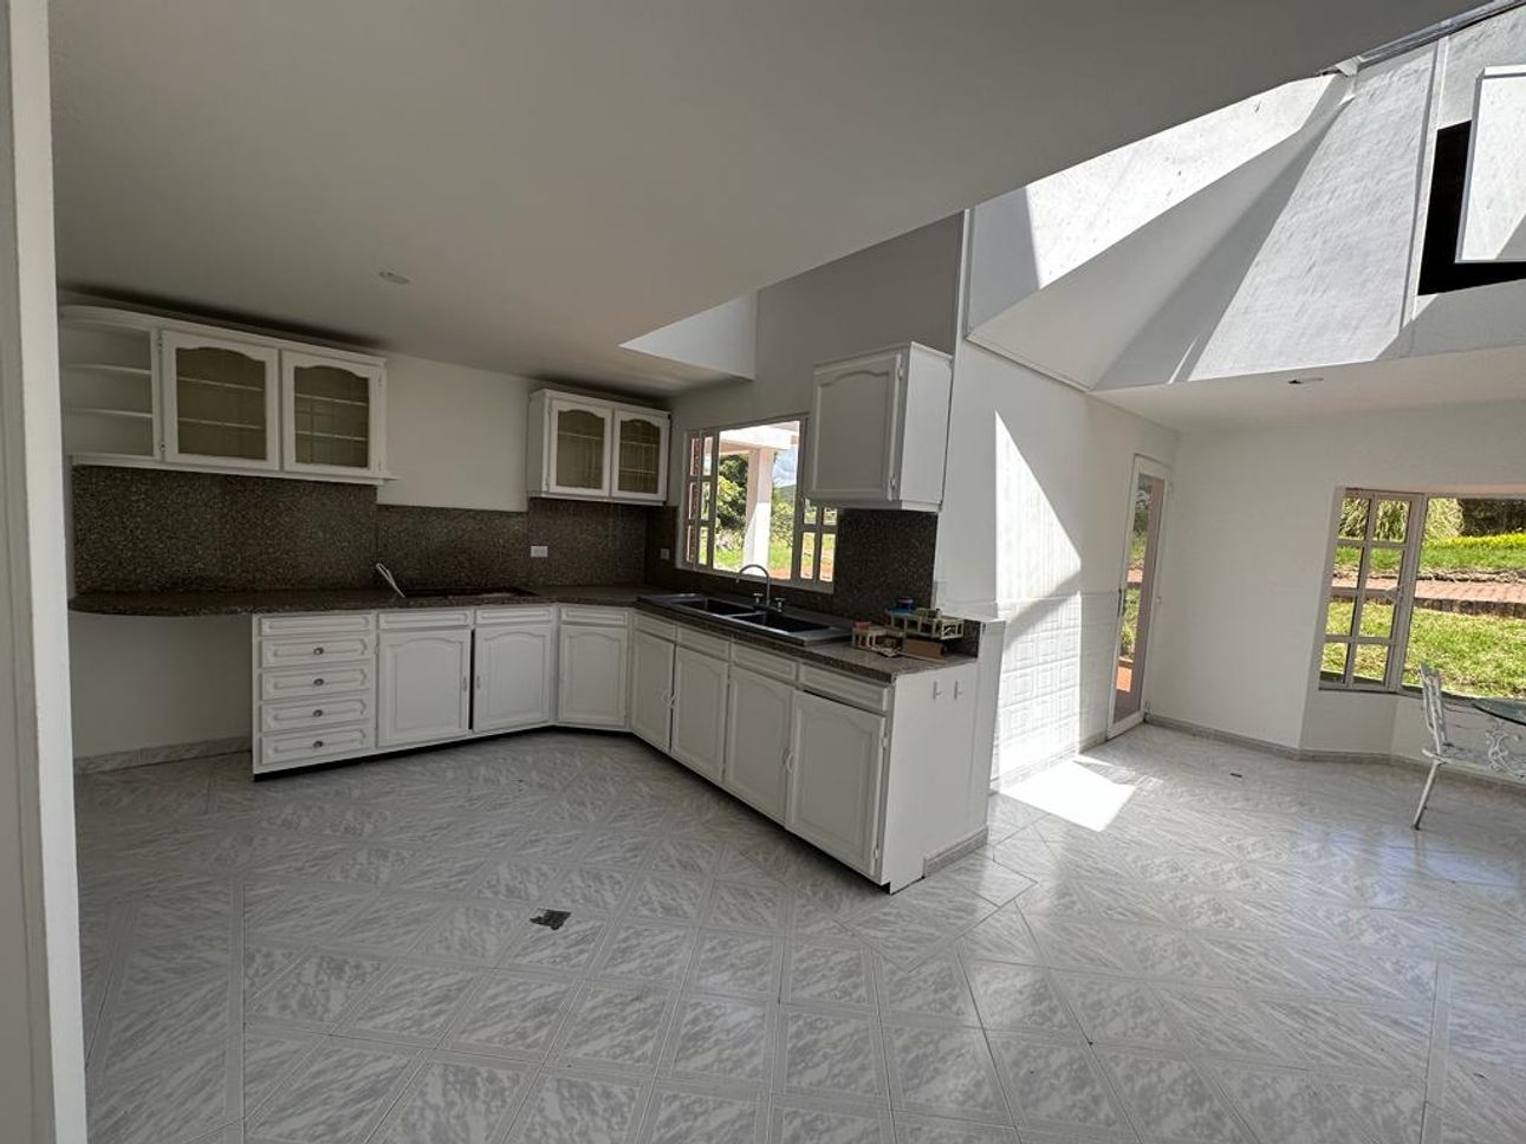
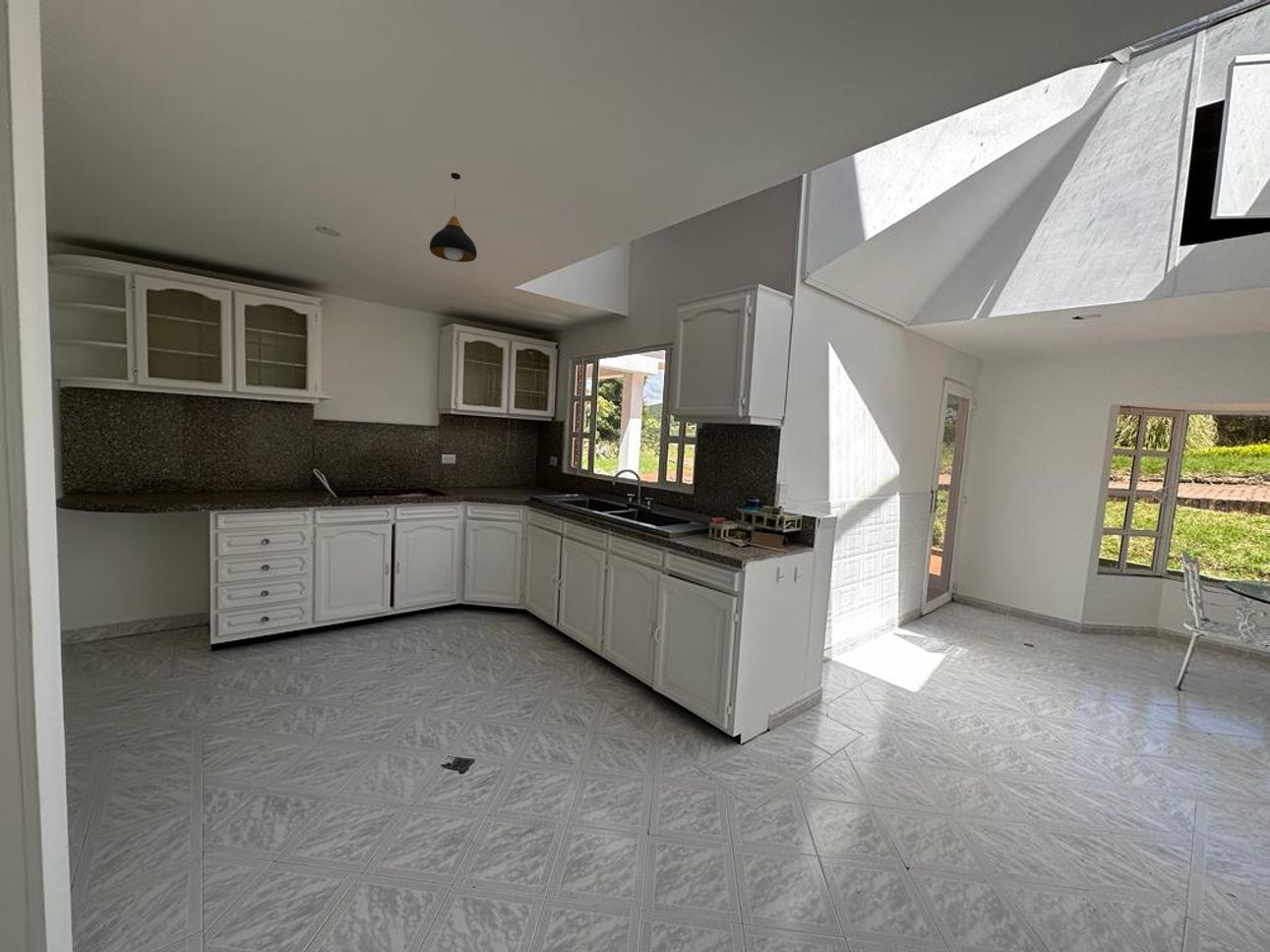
+ pendant light [429,172,478,263]
